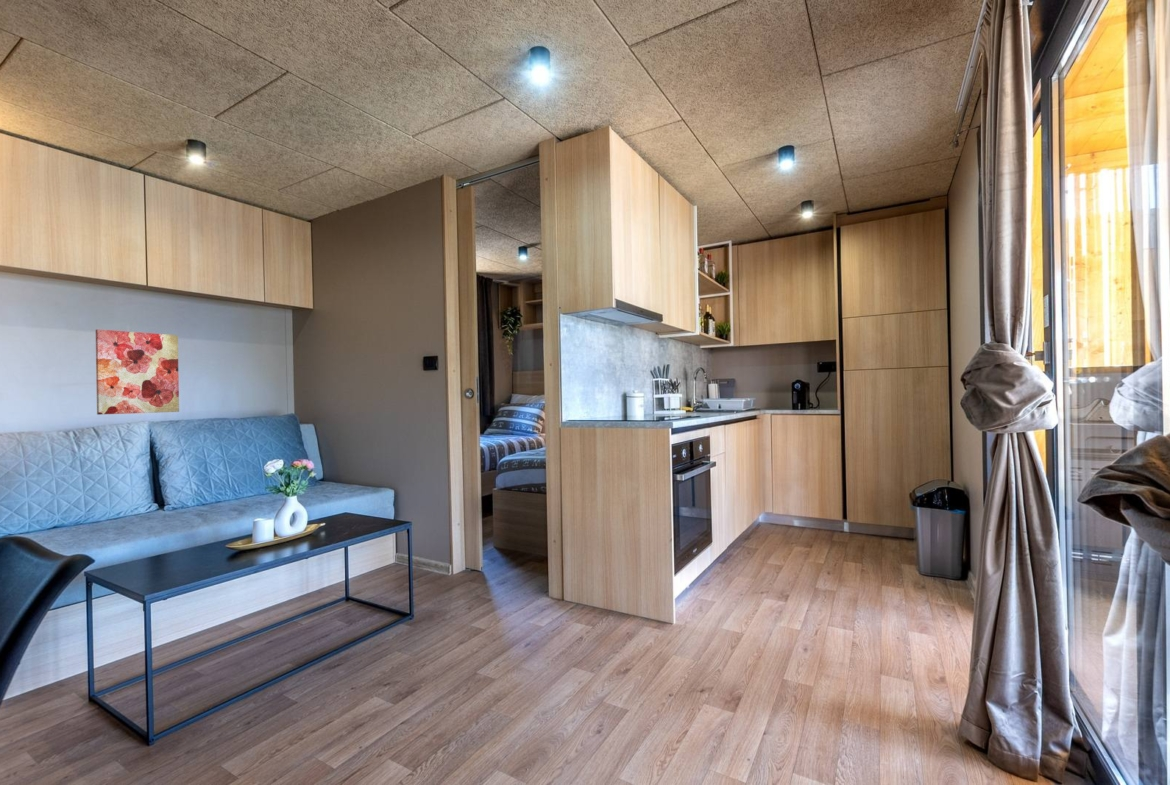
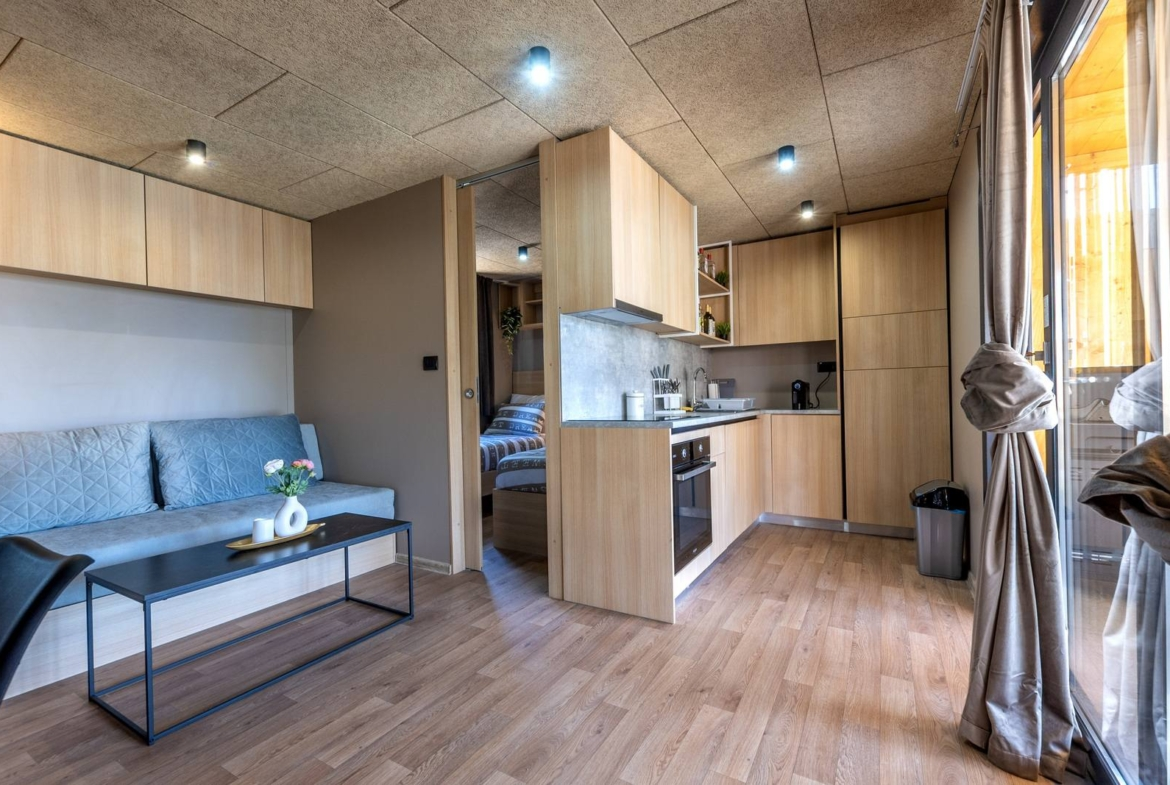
- wall art [95,328,180,416]
